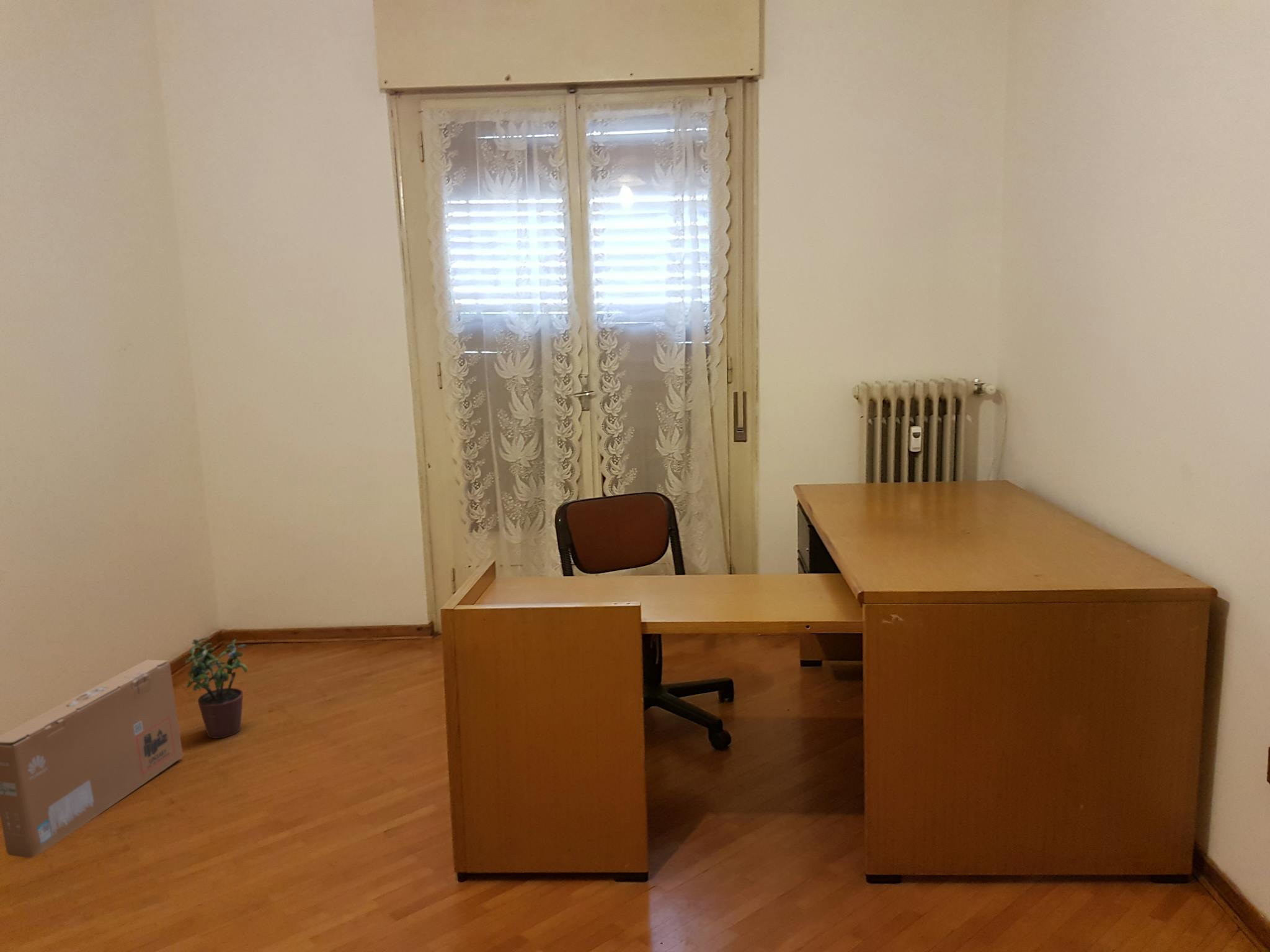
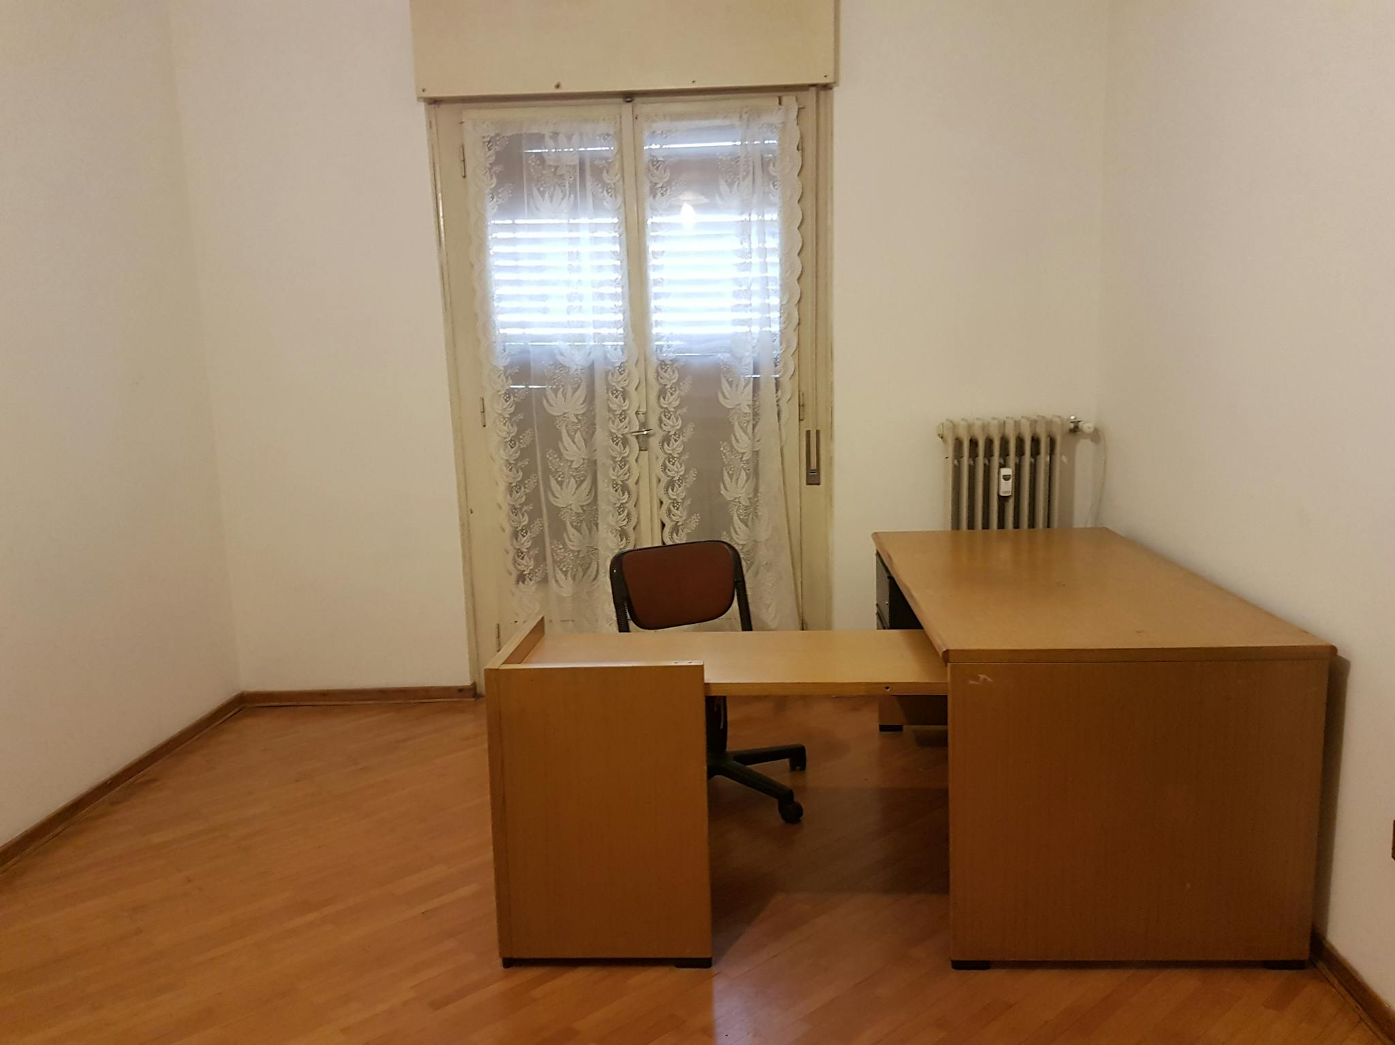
- cardboard box [0,659,184,858]
- potted plant [185,637,248,739]
